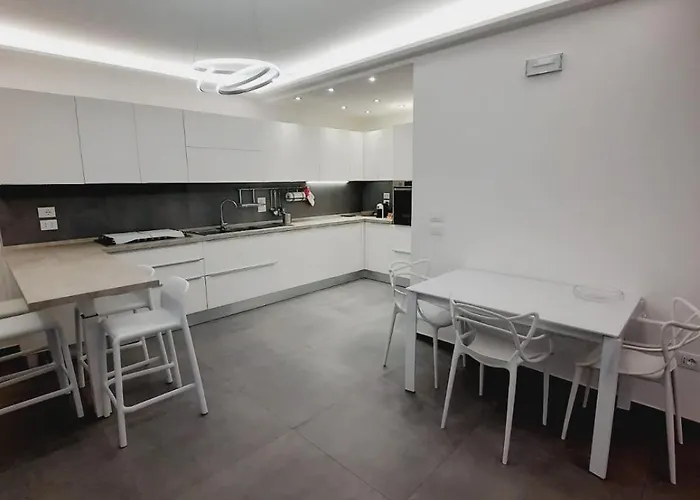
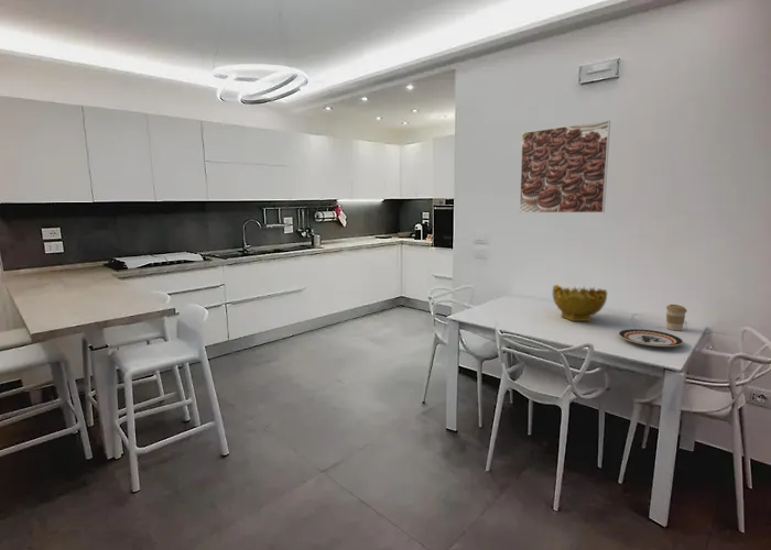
+ coffee cup [665,304,688,331]
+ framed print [519,119,611,213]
+ decorative bowl [552,284,608,322]
+ plate [617,328,684,348]
